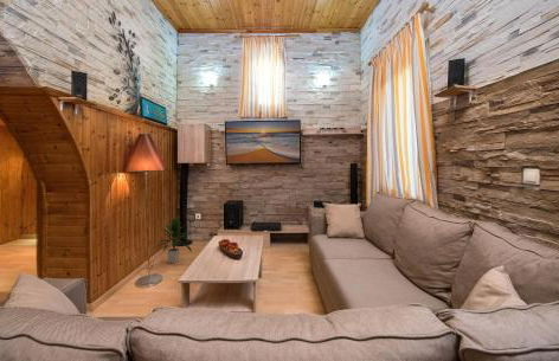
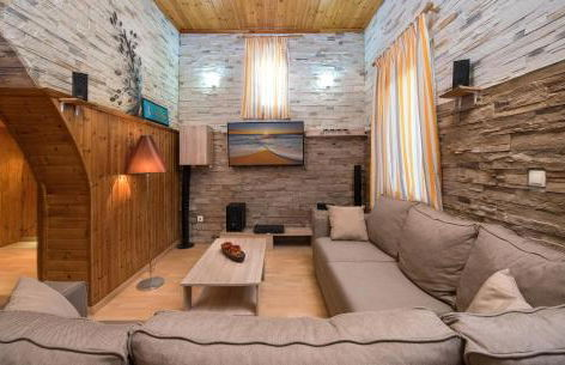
- indoor plant [155,215,193,264]
